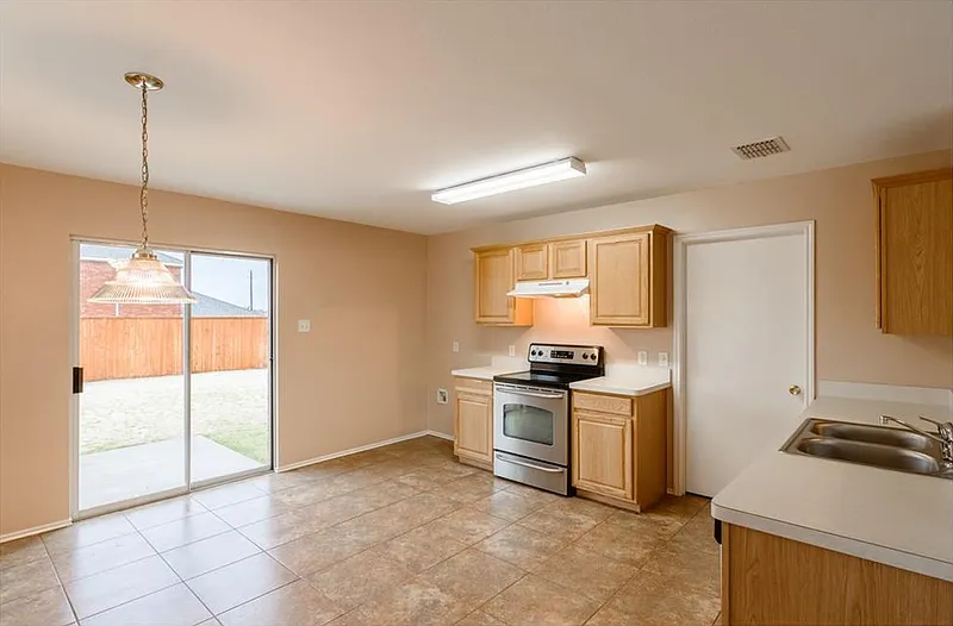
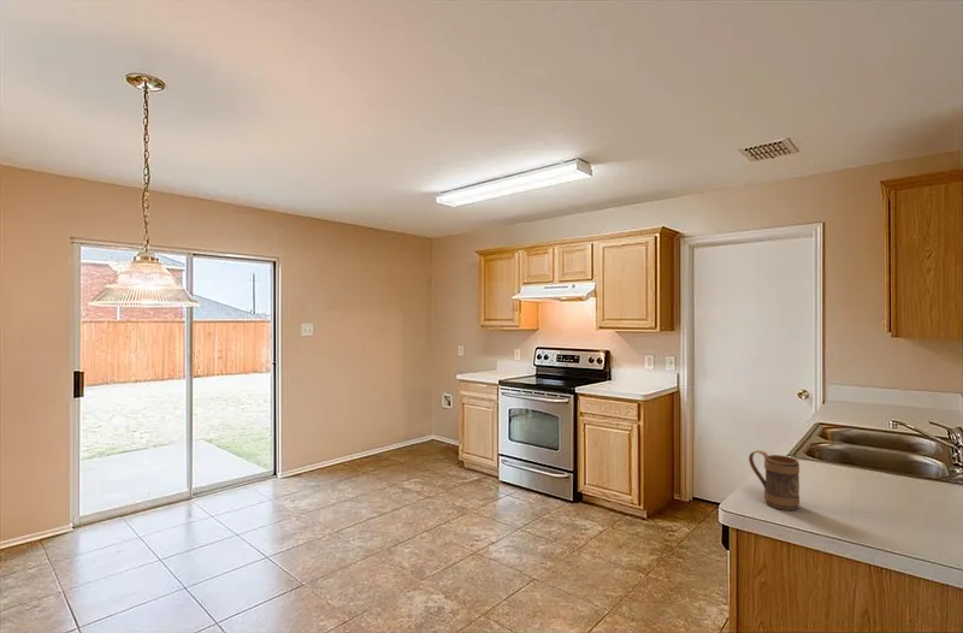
+ mug [748,449,800,511]
